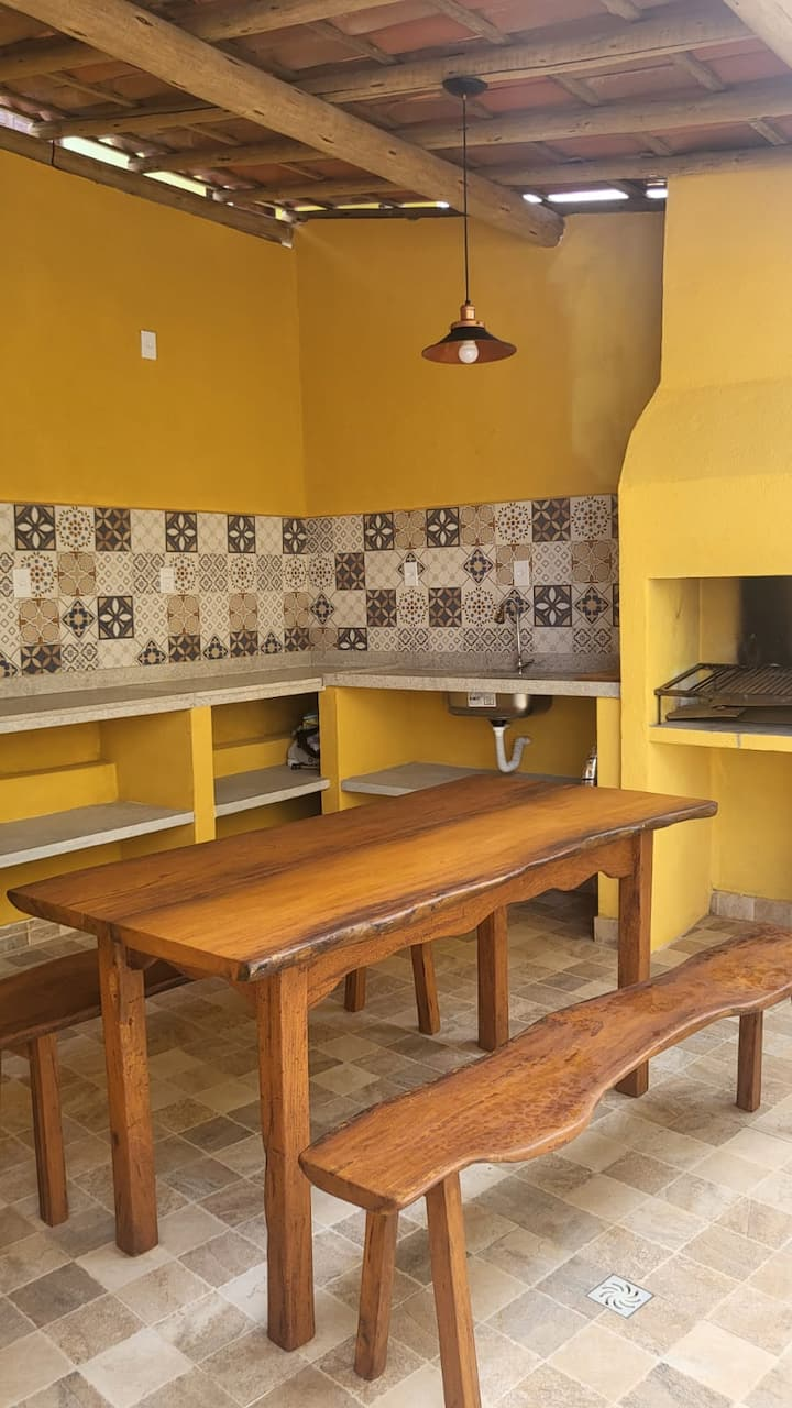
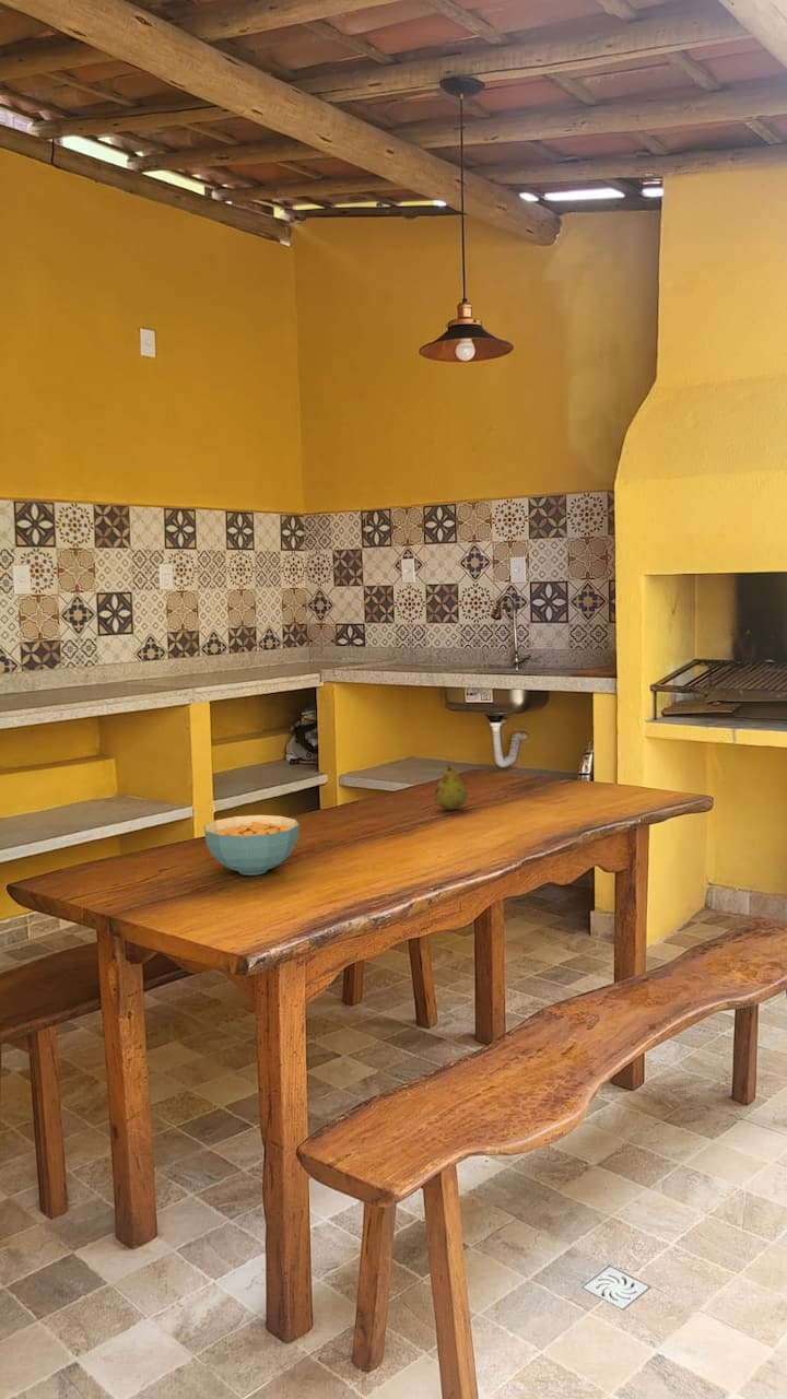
+ fruit [434,763,468,811]
+ cereal bowl [202,814,301,877]
